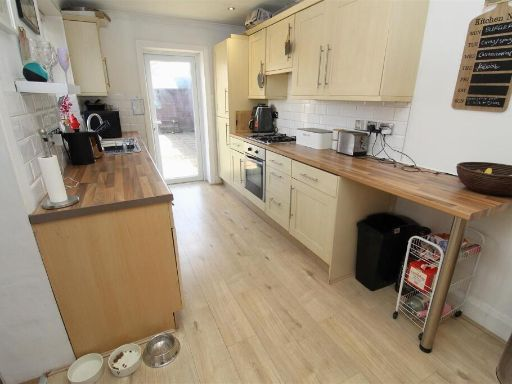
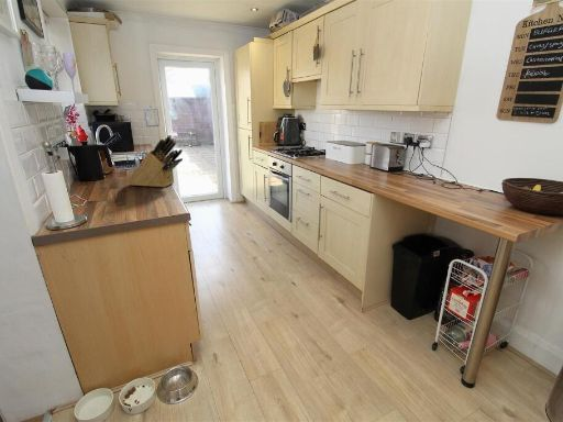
+ knife block [126,134,184,188]
